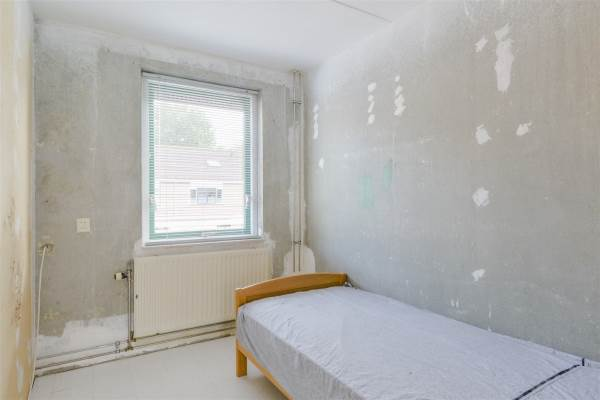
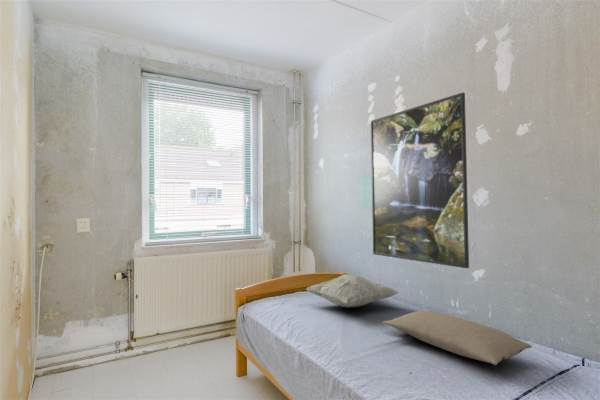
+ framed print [370,91,470,269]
+ decorative pillow [305,274,400,308]
+ pillow [382,310,533,366]
